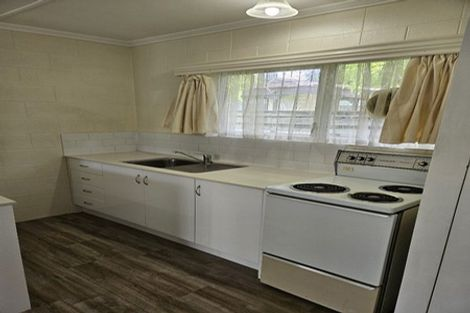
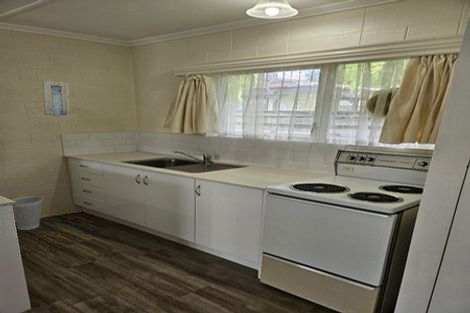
+ wall art [41,79,71,116]
+ wastebasket [11,195,44,231]
